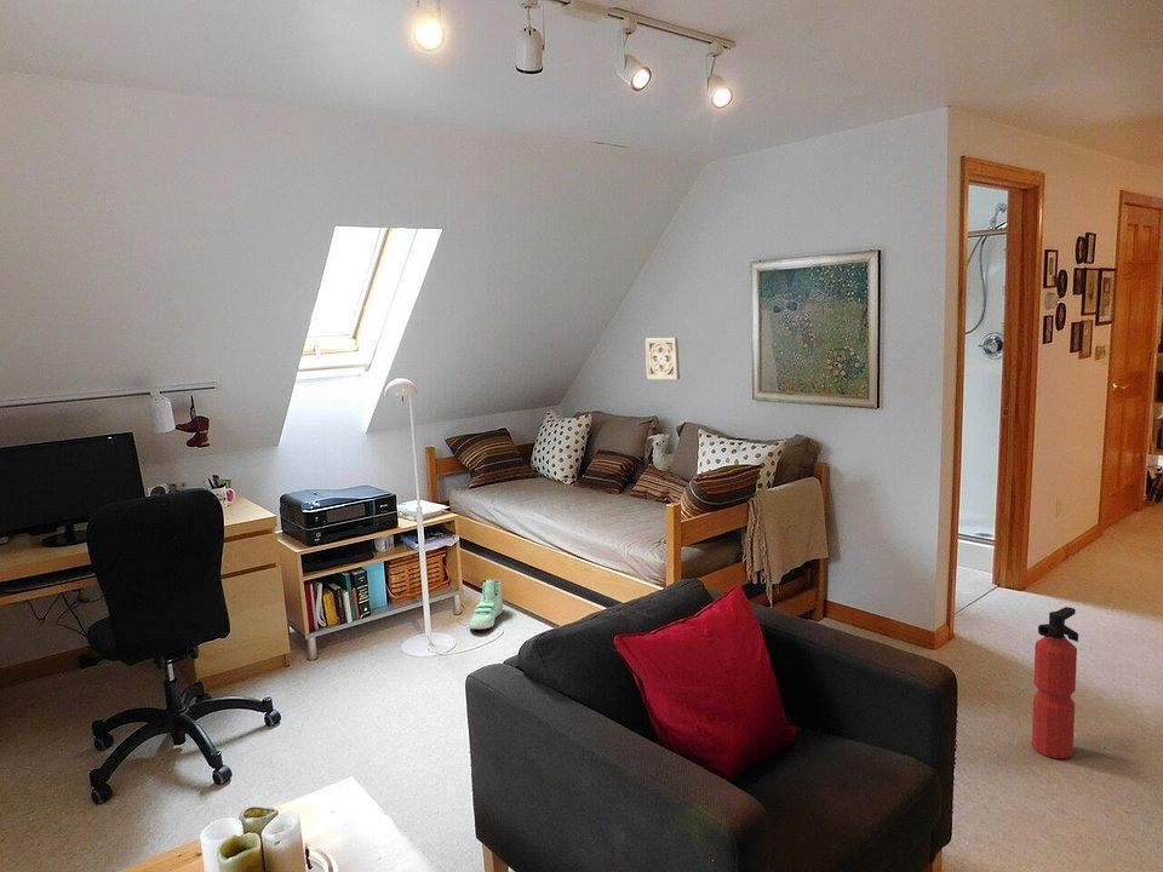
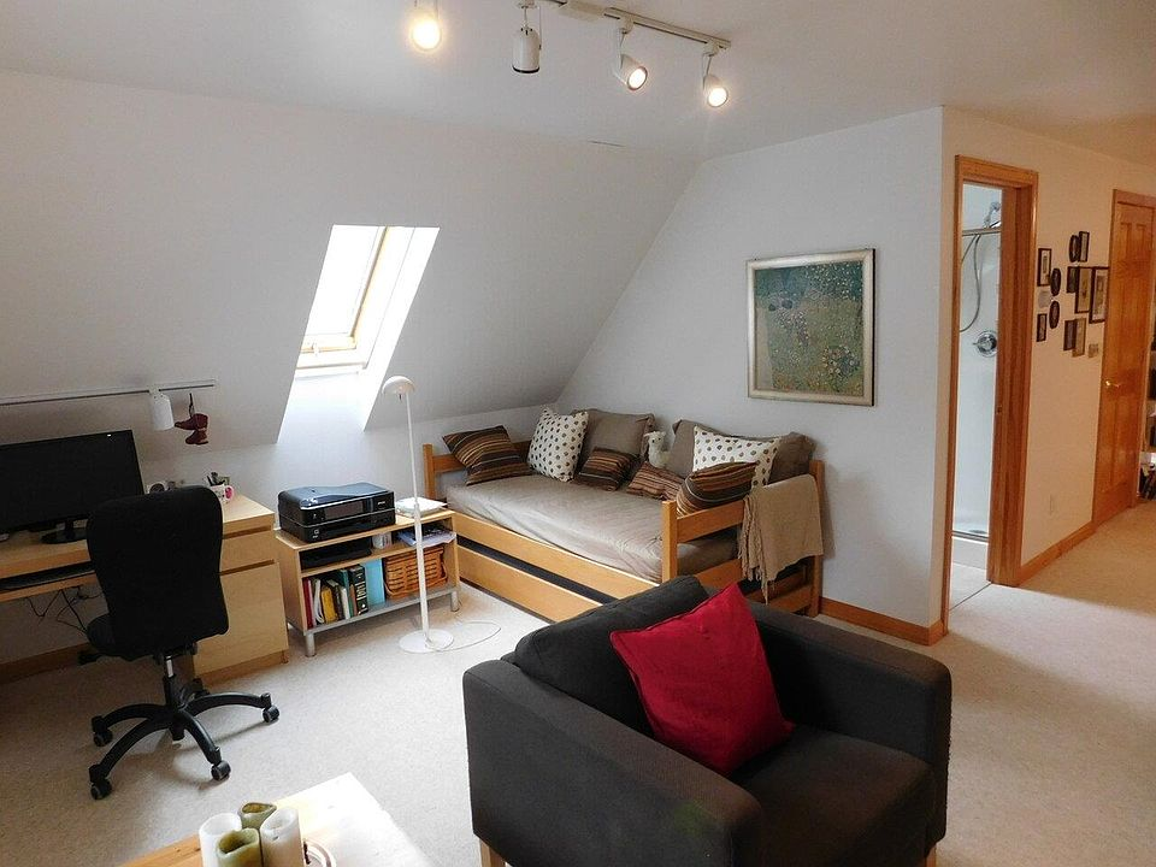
- sneaker [468,579,504,630]
- wall ornament [644,337,681,382]
- fire extinguisher [1031,606,1079,759]
